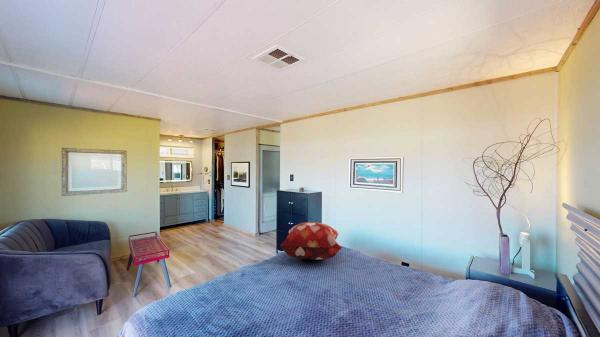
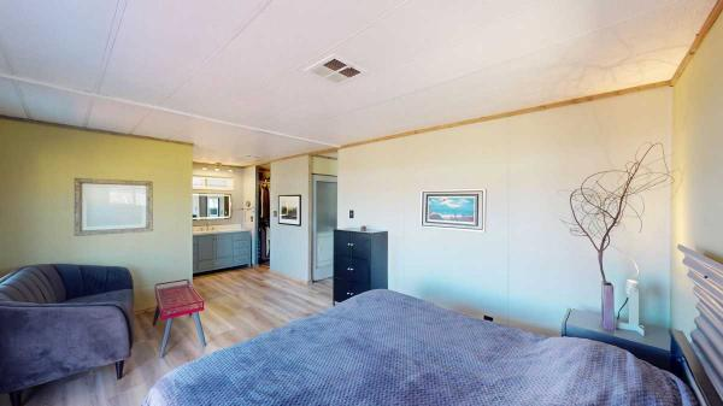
- decorative pillow [279,221,344,260]
